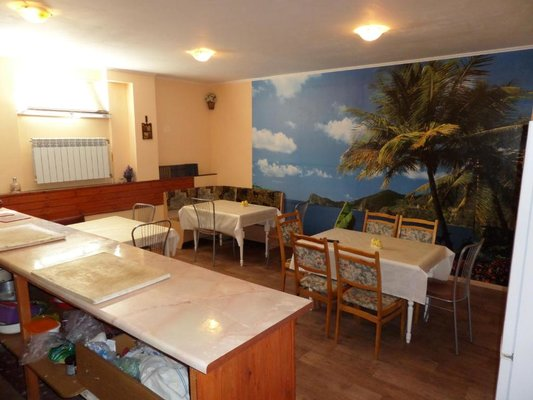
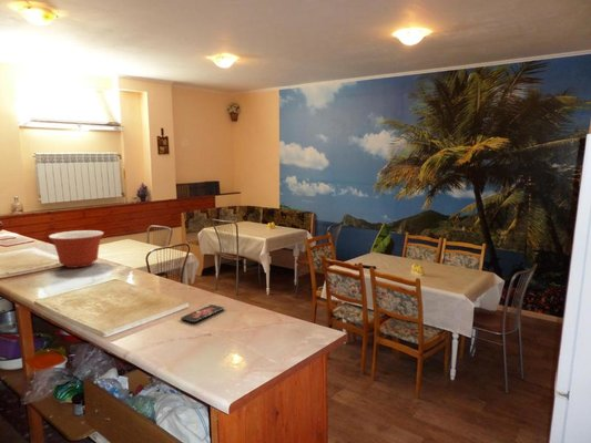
+ smartphone [180,303,225,323]
+ mixing bowl [48,229,105,269]
